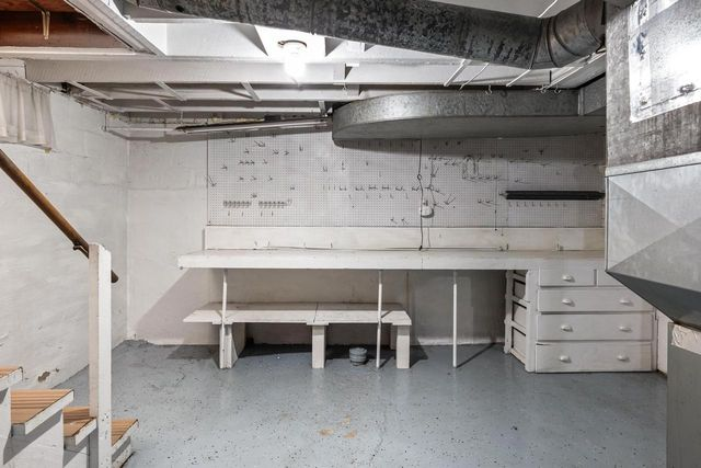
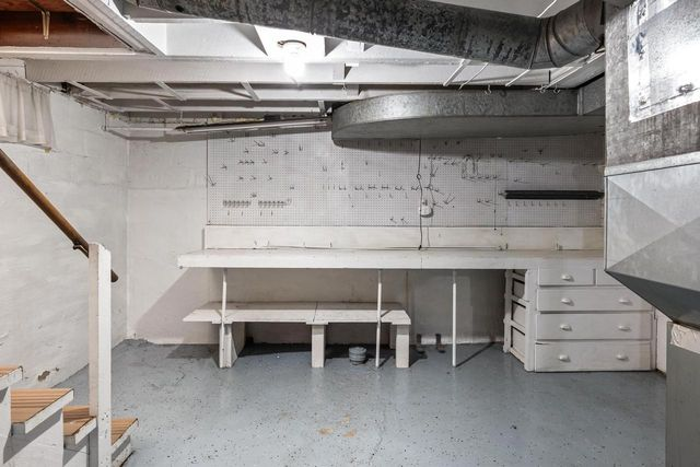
+ boots [415,332,445,353]
